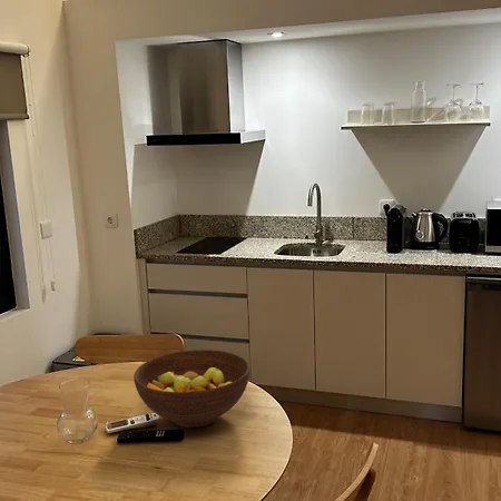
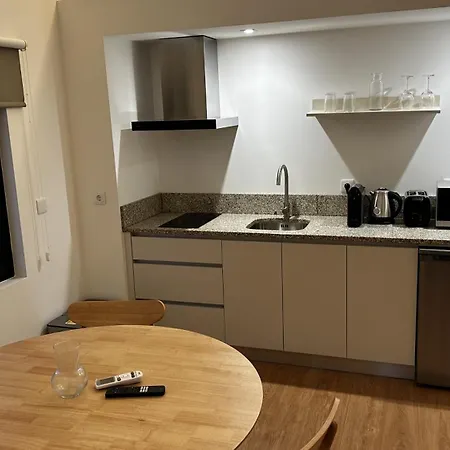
- fruit bowl [132,348,250,429]
